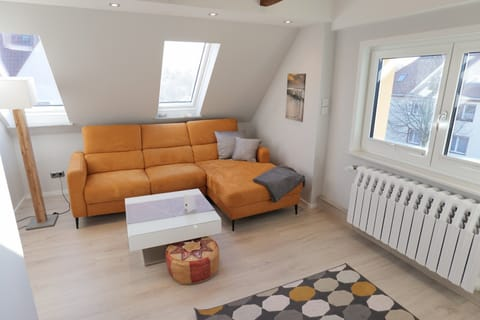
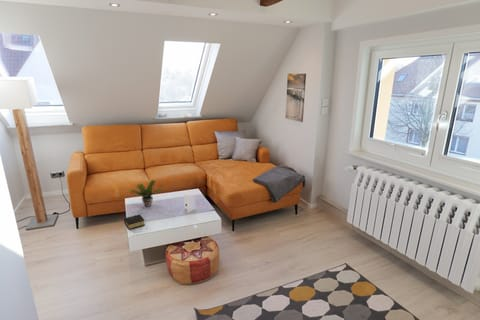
+ book [123,214,146,231]
+ potted plant [129,179,163,208]
